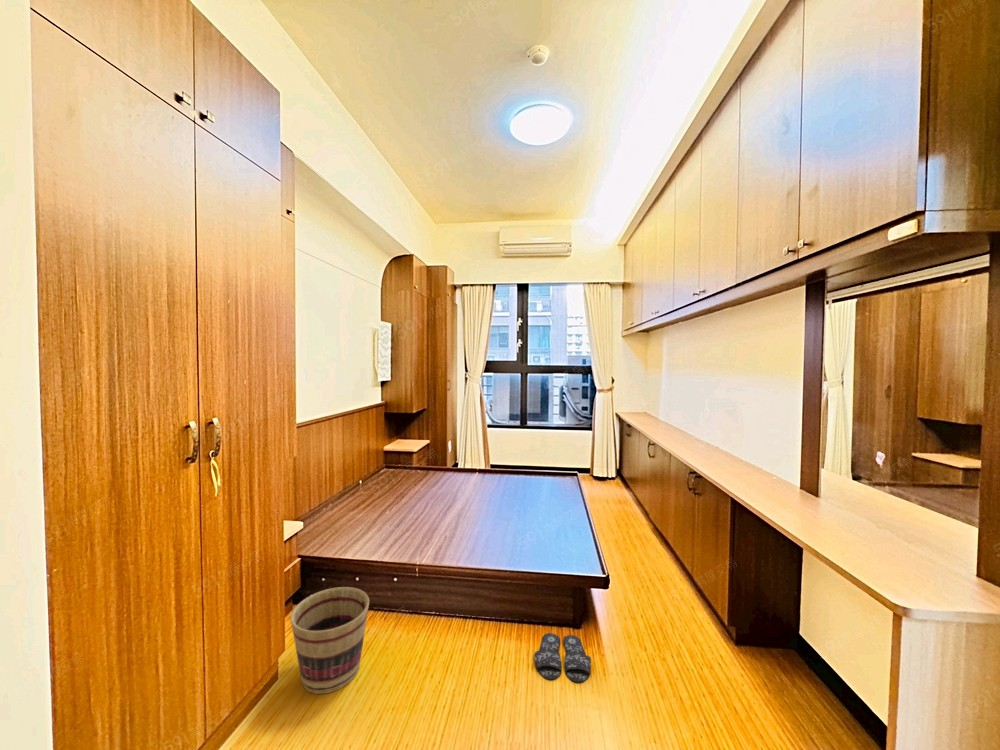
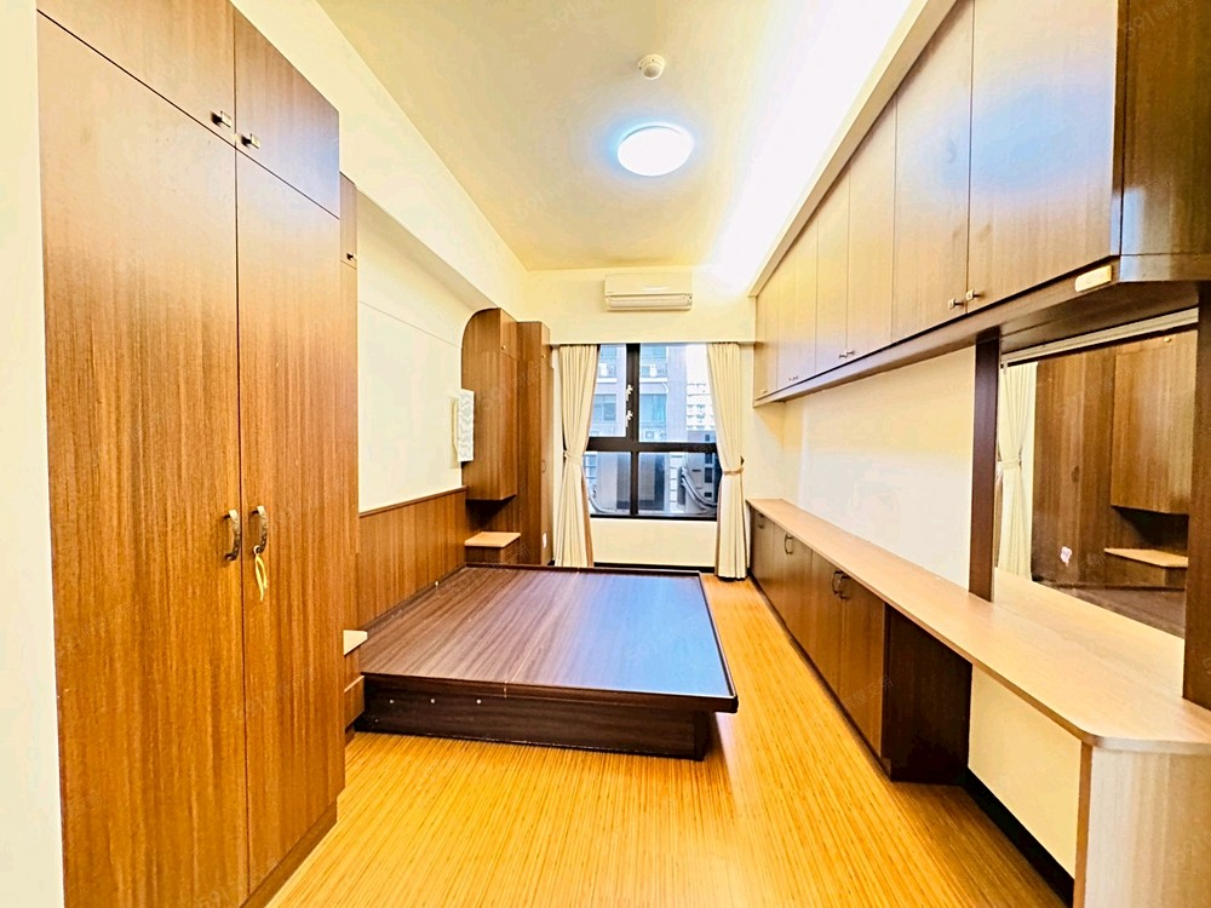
- slippers [534,632,592,684]
- basket [290,586,370,695]
